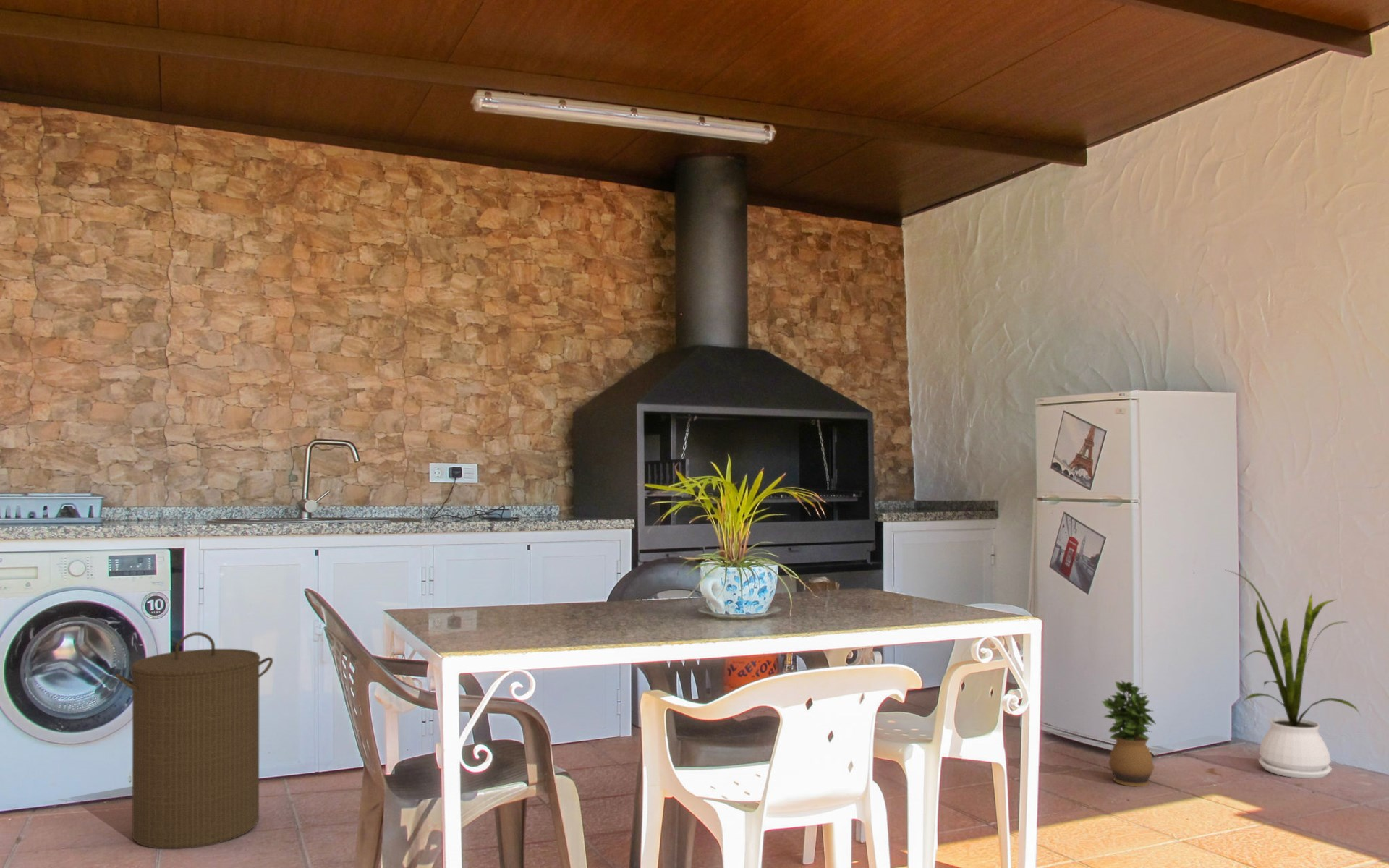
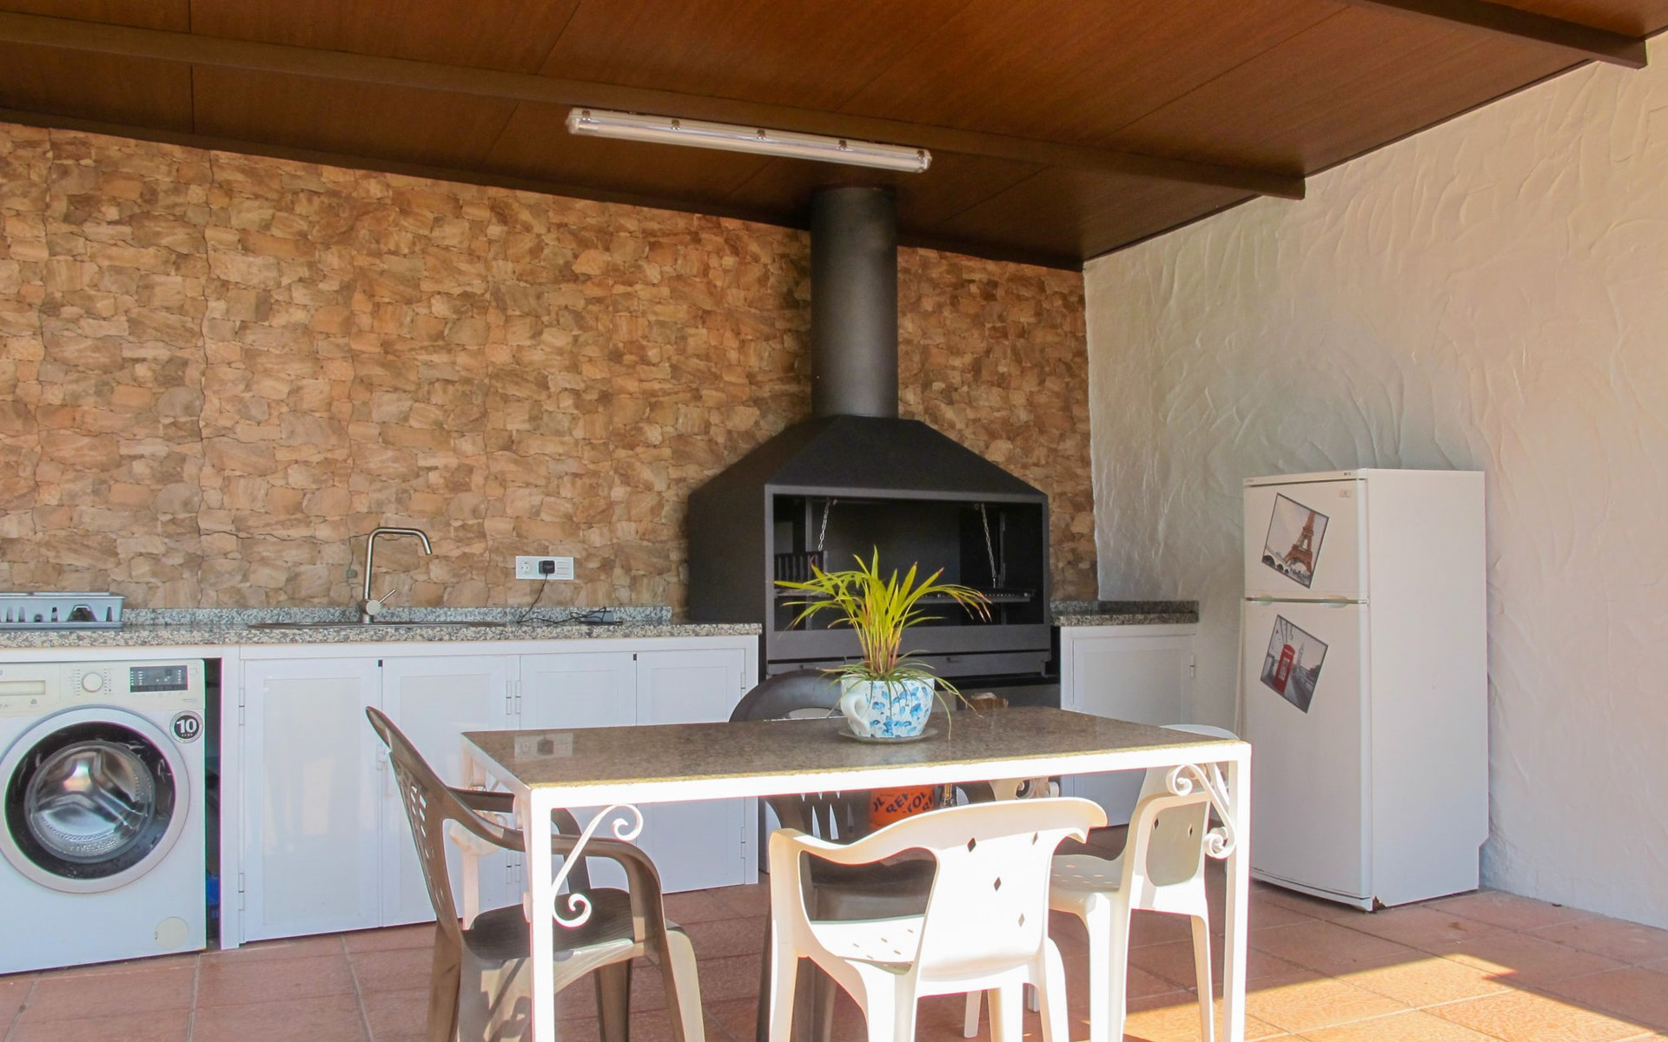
- potted plant [1101,679,1156,787]
- house plant [1223,569,1362,779]
- laundry hamper [115,631,273,850]
